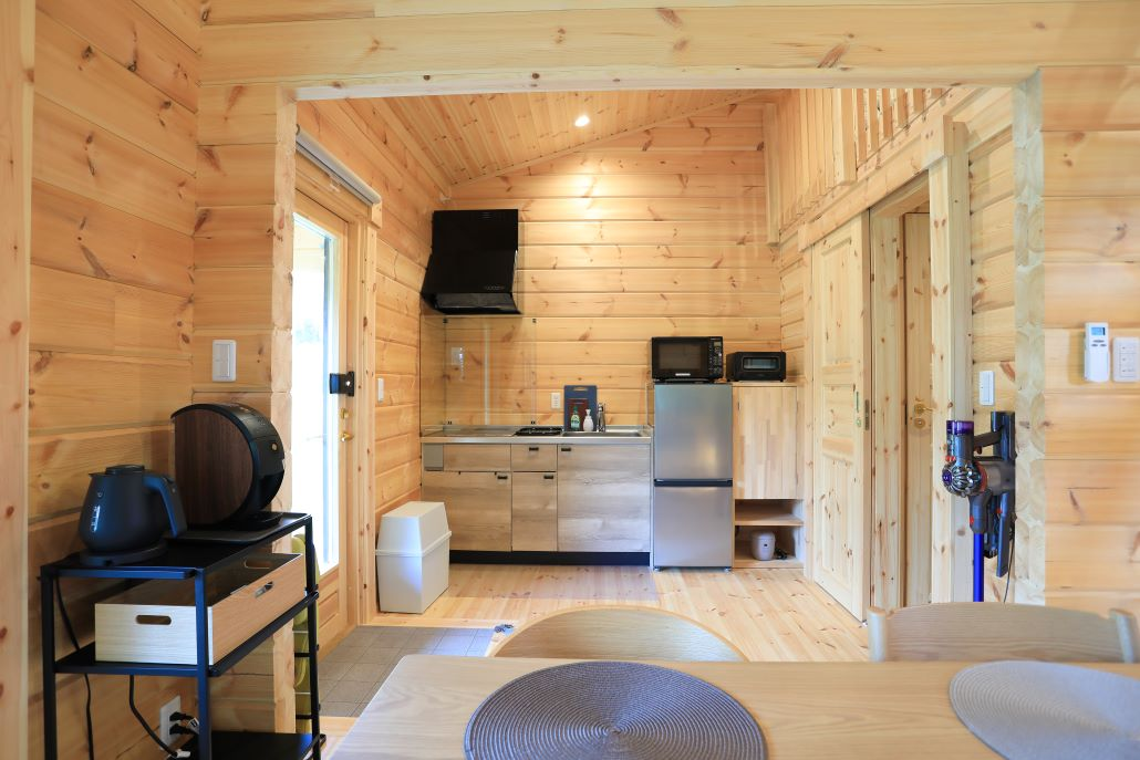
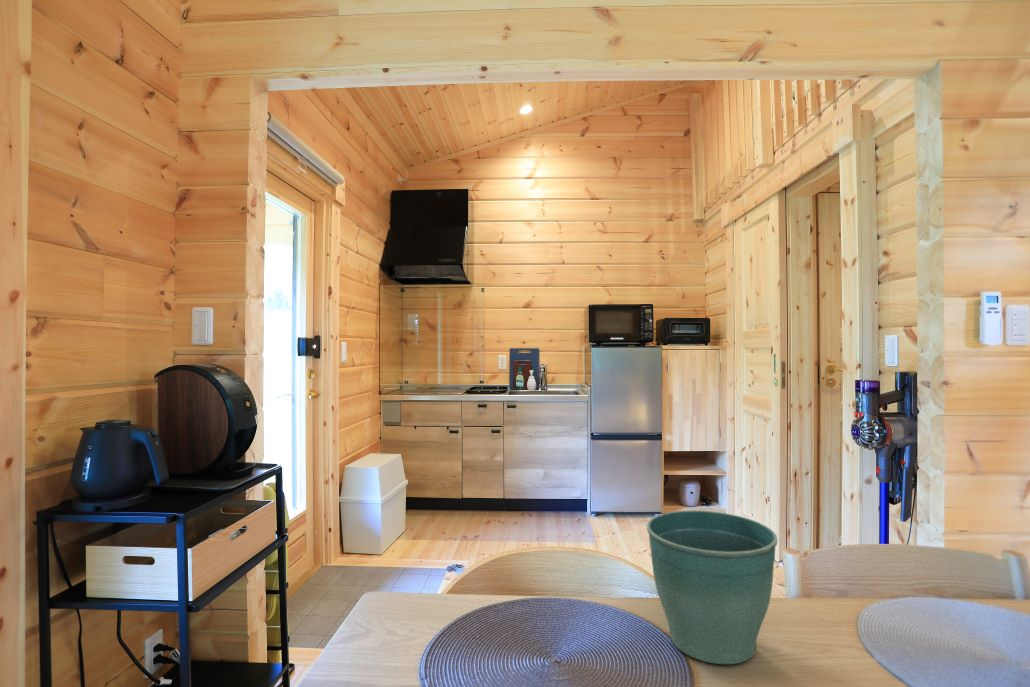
+ flower pot [646,509,778,665]
